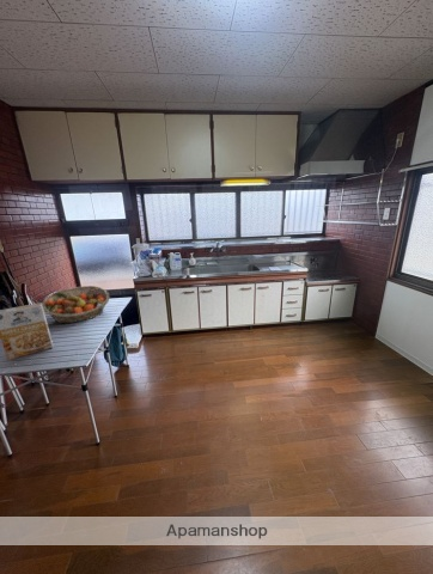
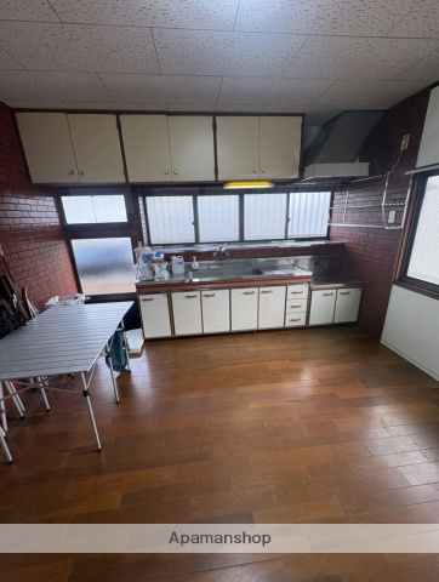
- cereal box [0,301,54,361]
- fruit basket [42,285,111,324]
